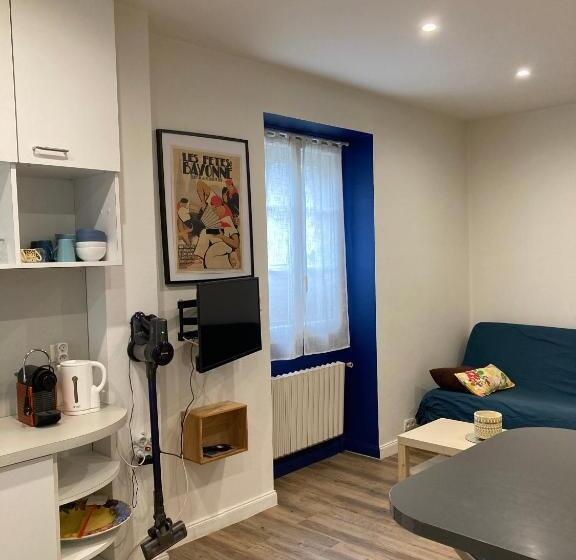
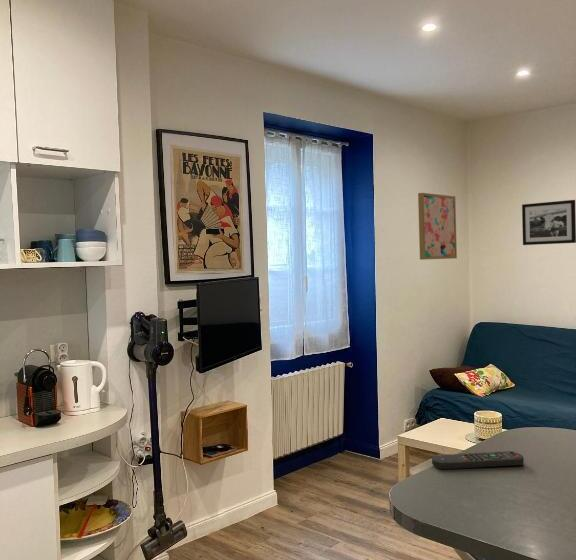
+ wall art [417,192,458,261]
+ picture frame [521,199,576,246]
+ remote control [431,450,525,470]
